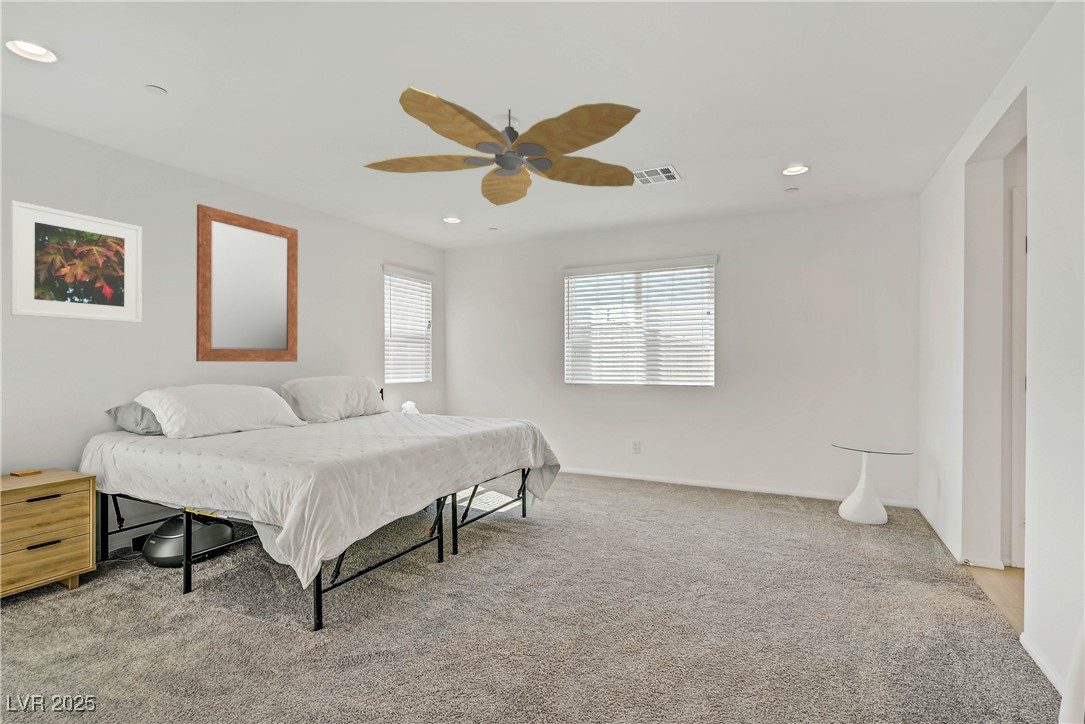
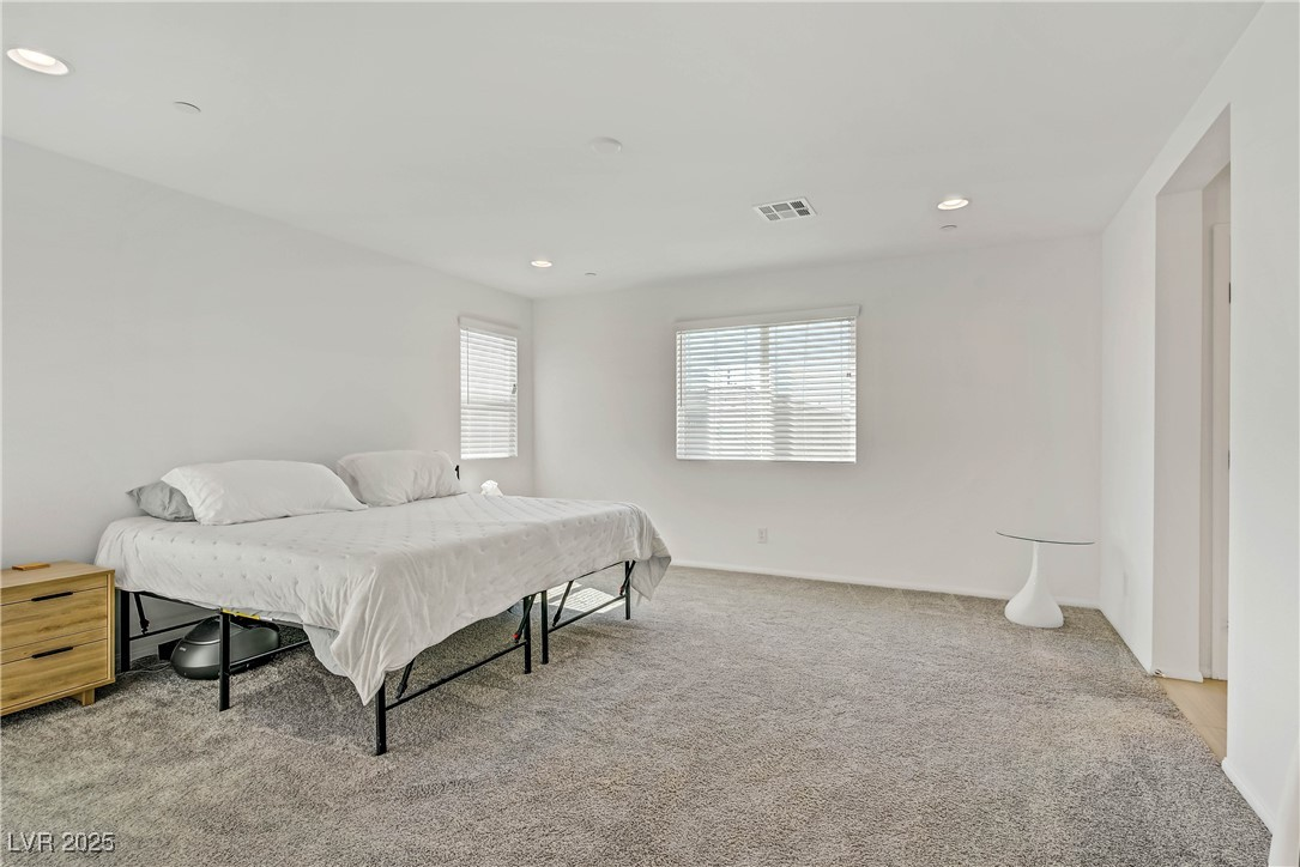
- mirror [195,203,299,363]
- ceiling fan [362,85,642,207]
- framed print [9,200,143,324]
